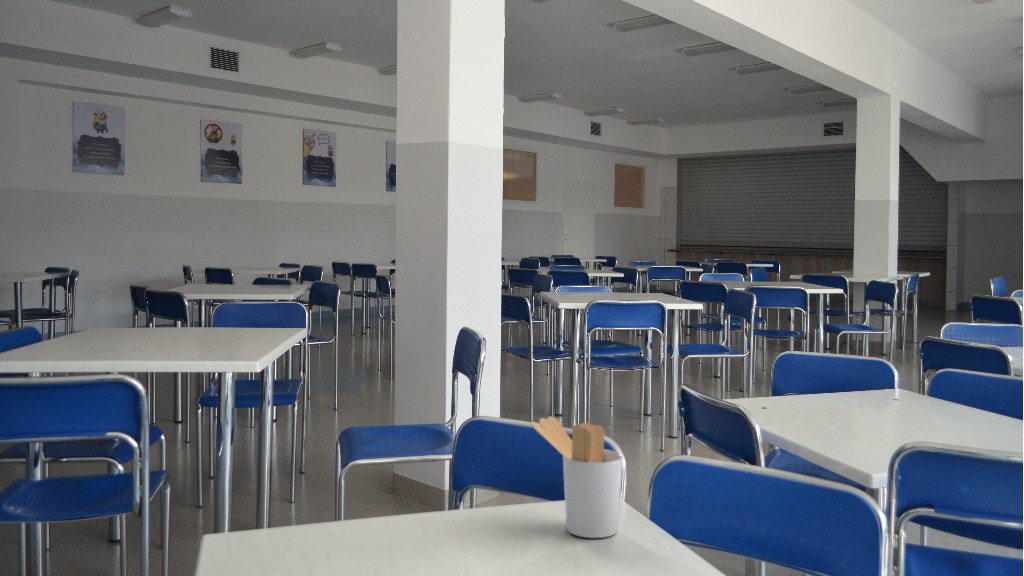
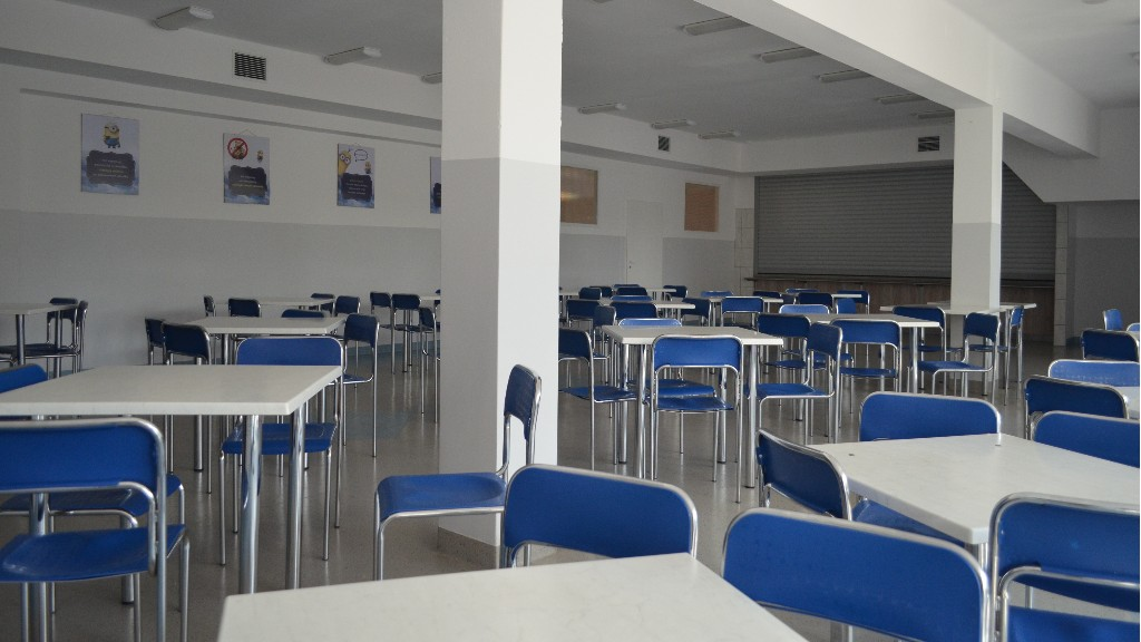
- utensil holder [530,415,624,539]
